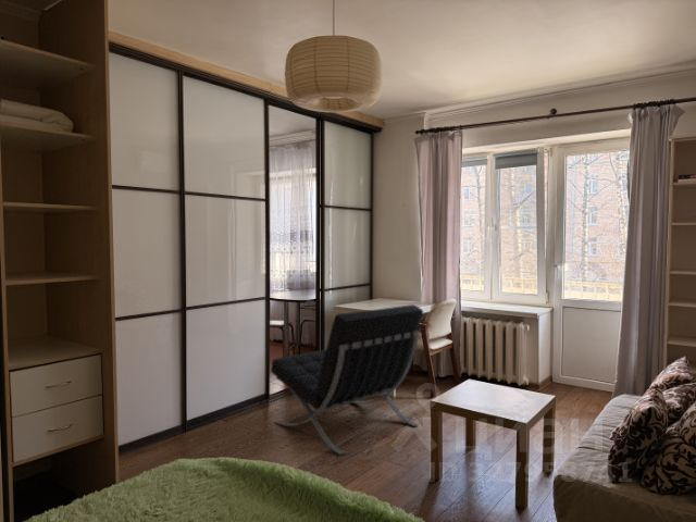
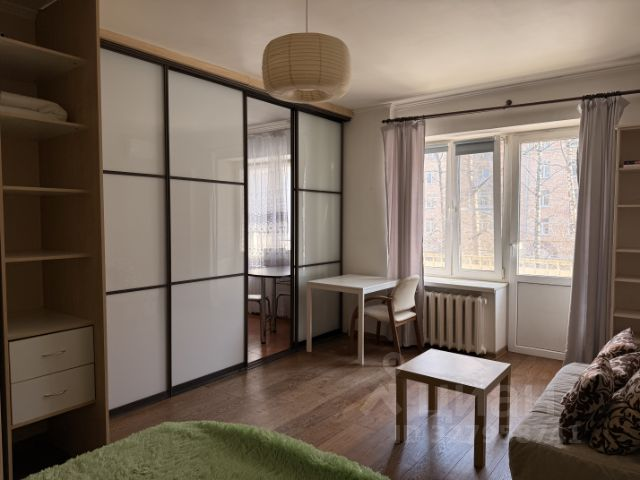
- lounge chair [270,303,424,456]
